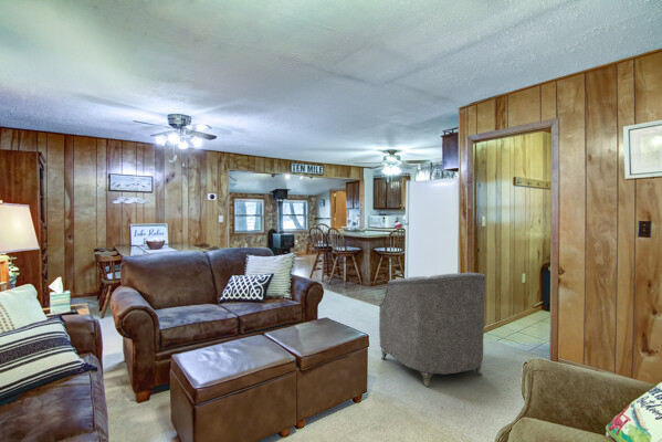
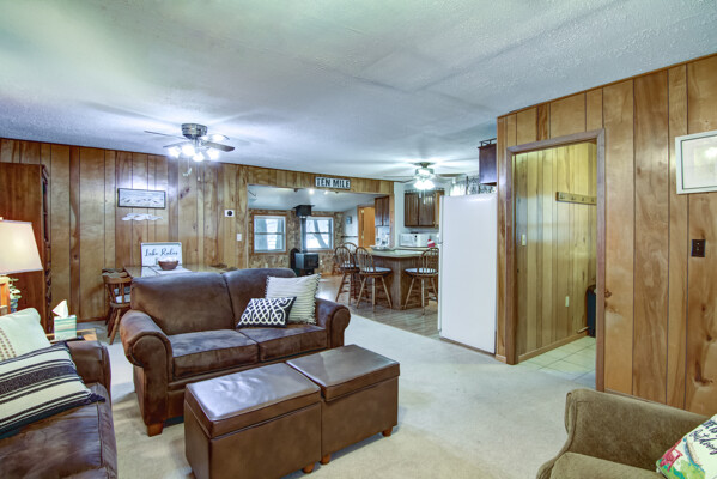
- armchair [378,272,487,388]
